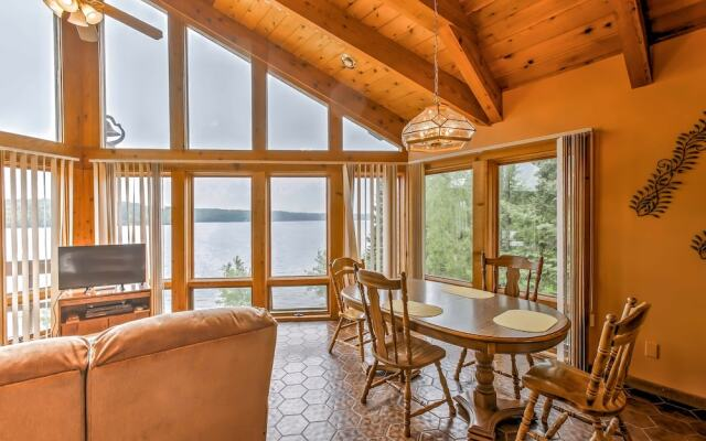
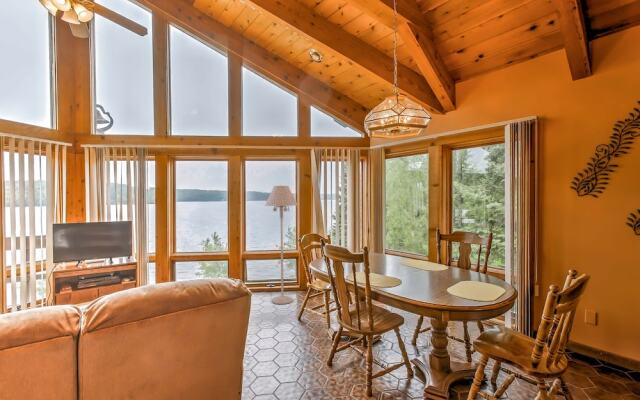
+ floor lamp [264,185,299,305]
